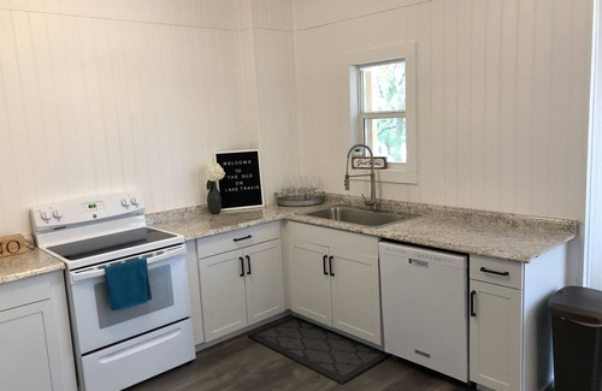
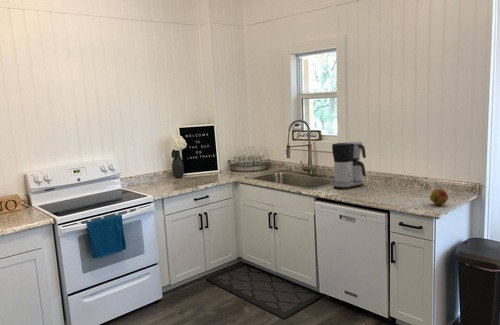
+ fruit [429,188,449,206]
+ coffee maker [331,140,367,190]
